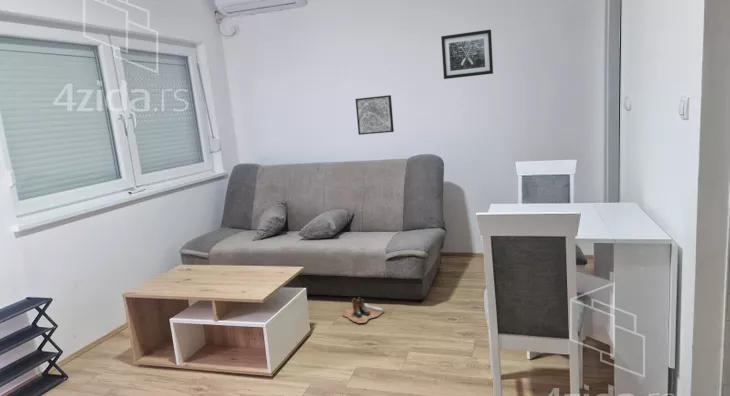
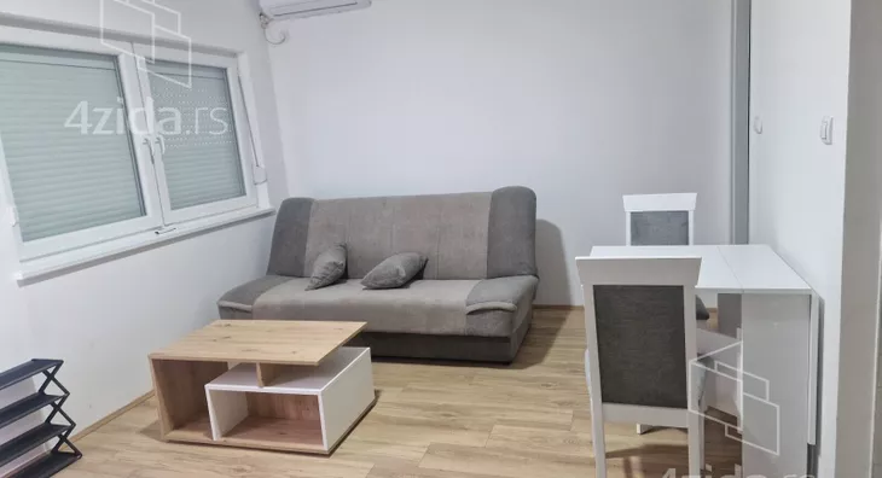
- wall art [355,94,395,136]
- boots [342,297,385,324]
- wall art [440,29,494,80]
